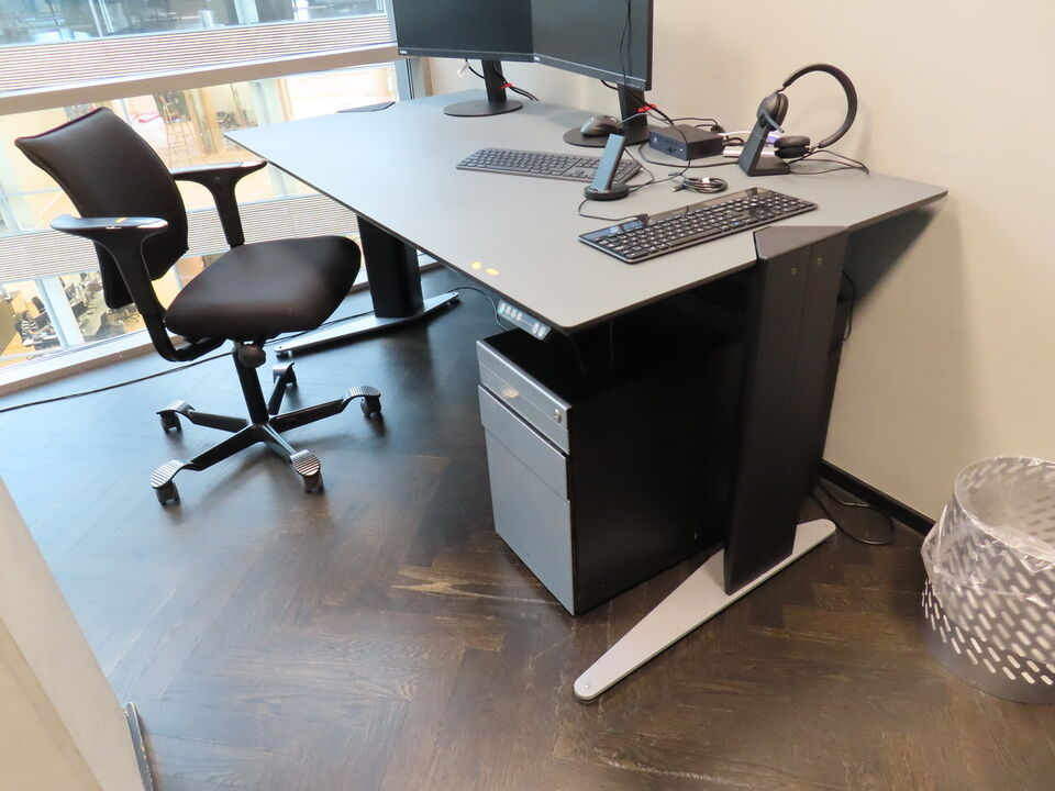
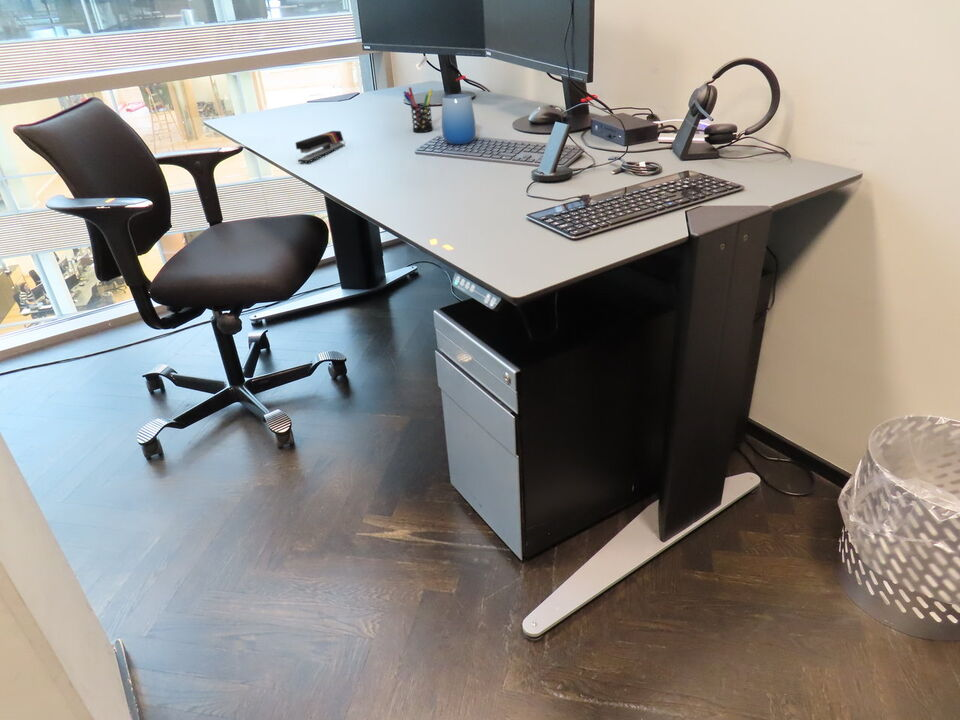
+ stapler [294,130,346,163]
+ cup [441,93,477,145]
+ pen holder [402,86,434,133]
